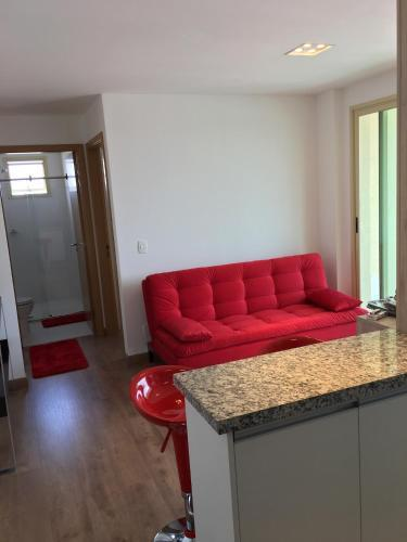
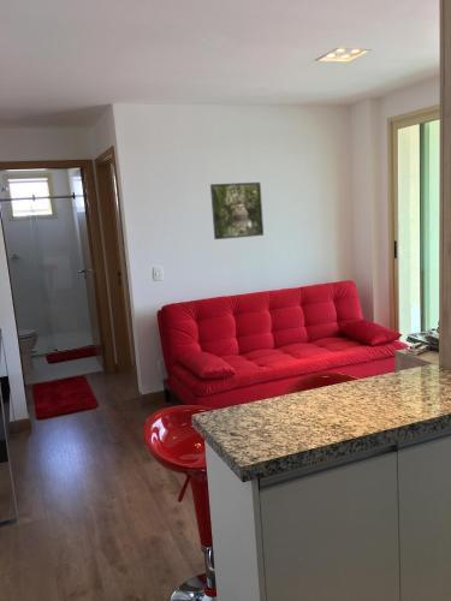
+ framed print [209,182,265,240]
